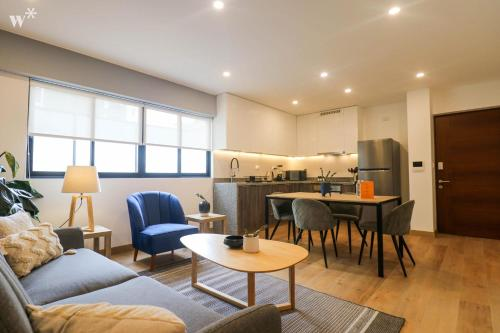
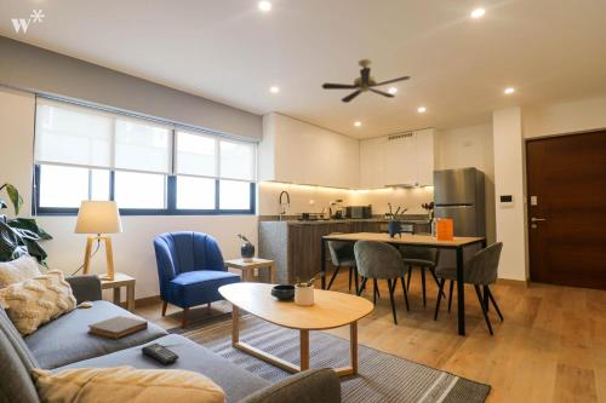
+ book [86,315,149,340]
+ ceiling fan [320,58,411,104]
+ remote control [141,341,179,365]
